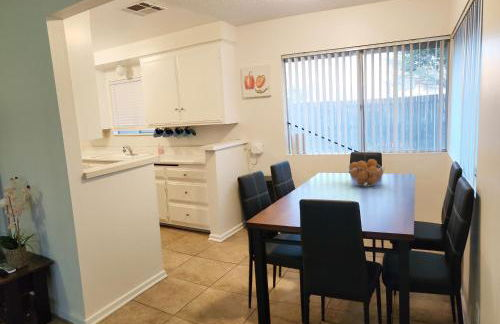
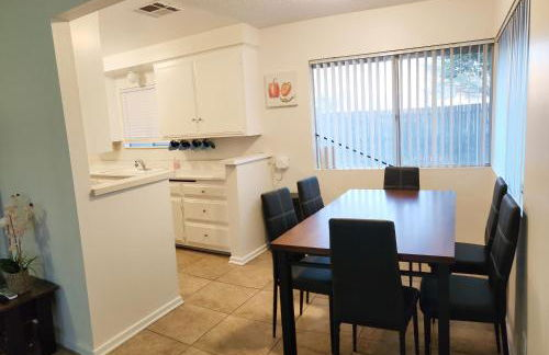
- fruit basket [347,158,386,187]
